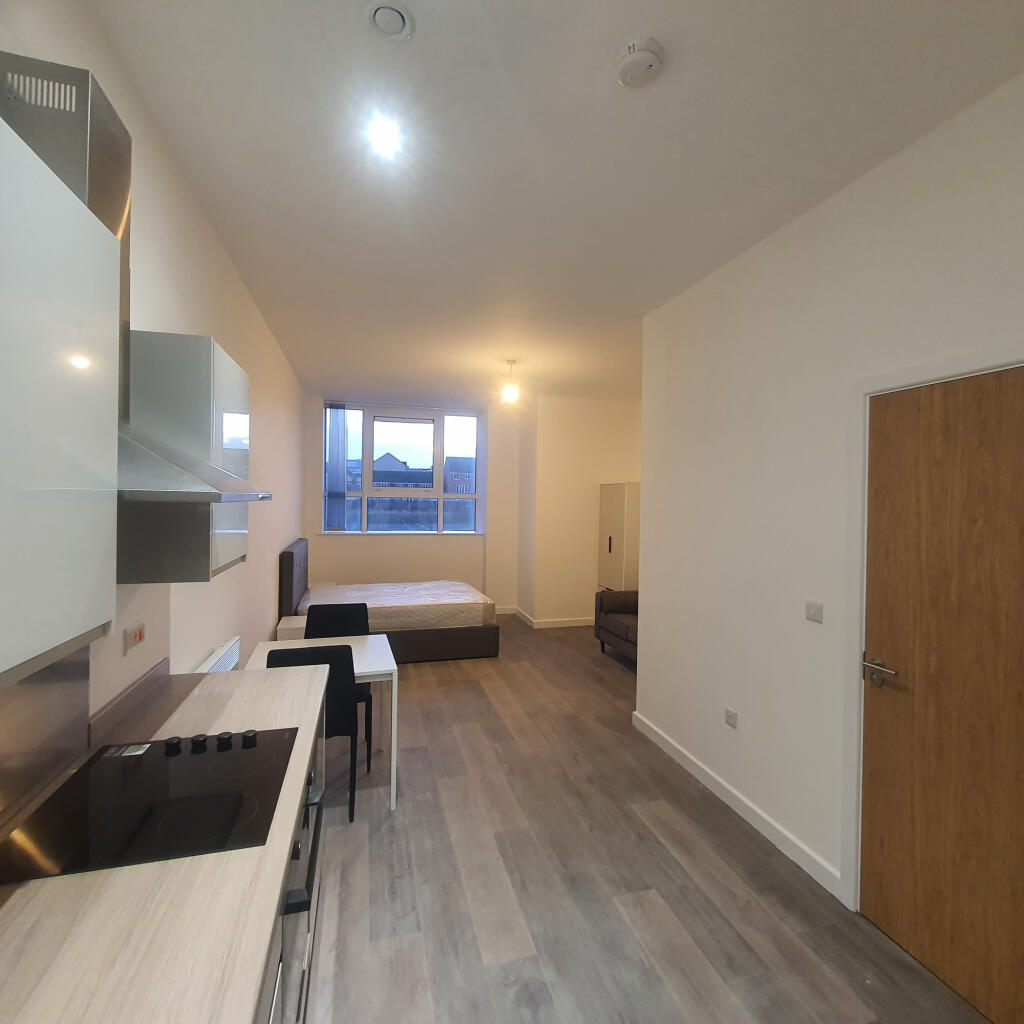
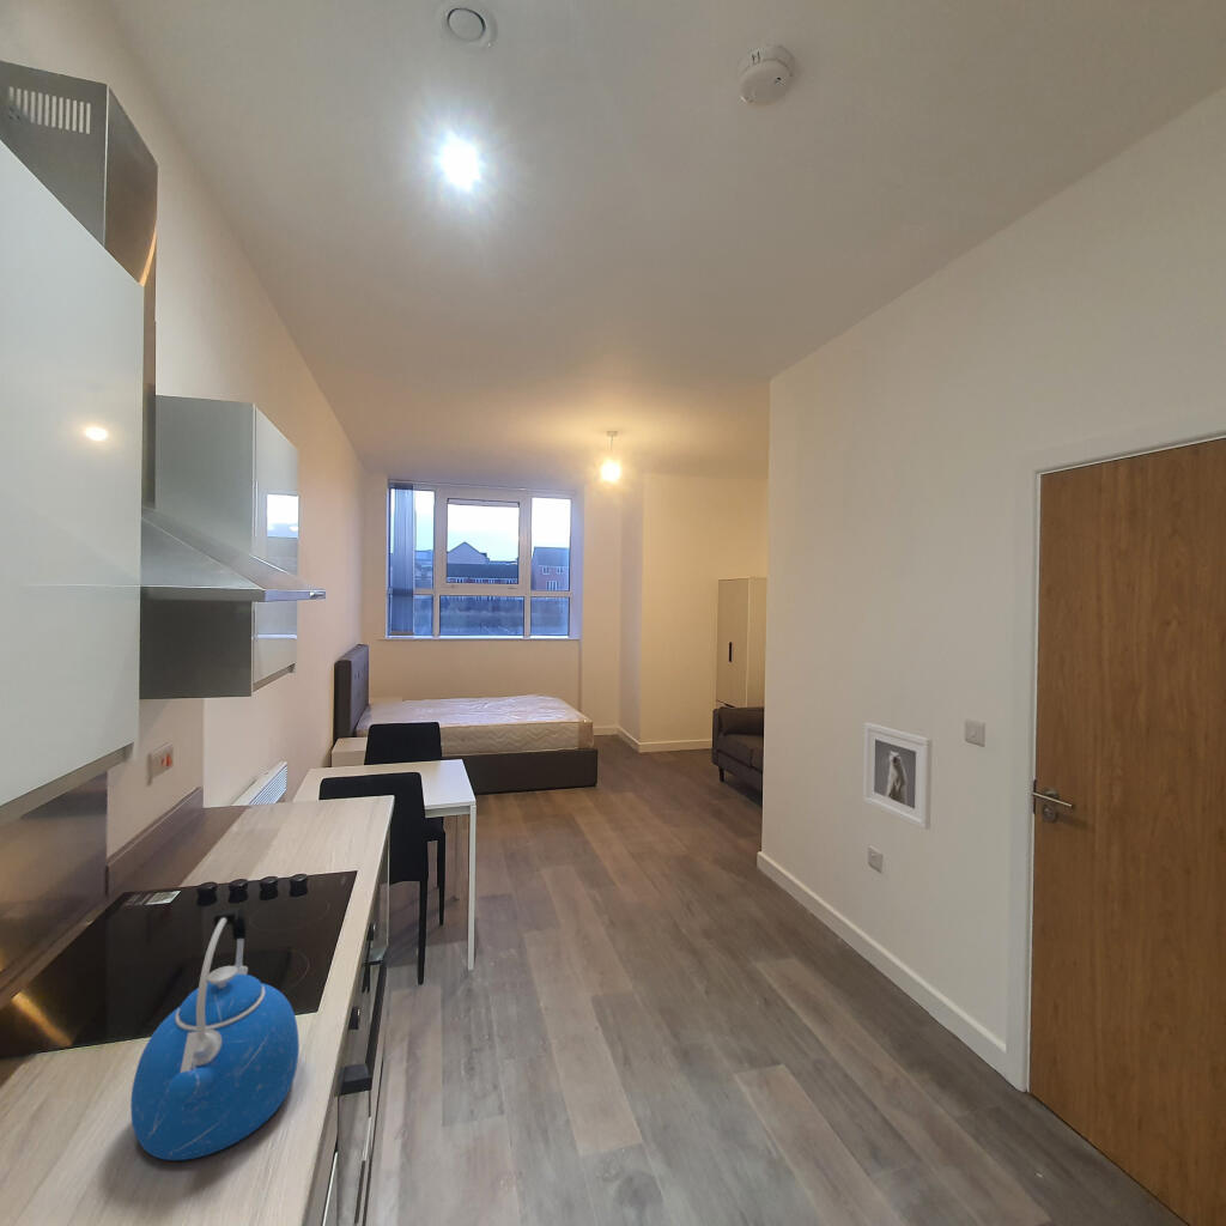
+ kettle [129,906,301,1161]
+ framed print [862,722,933,831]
